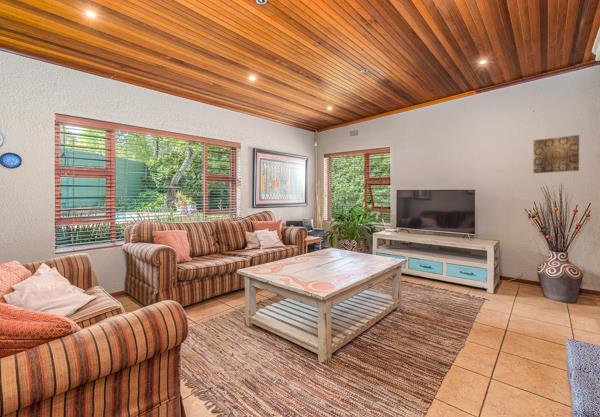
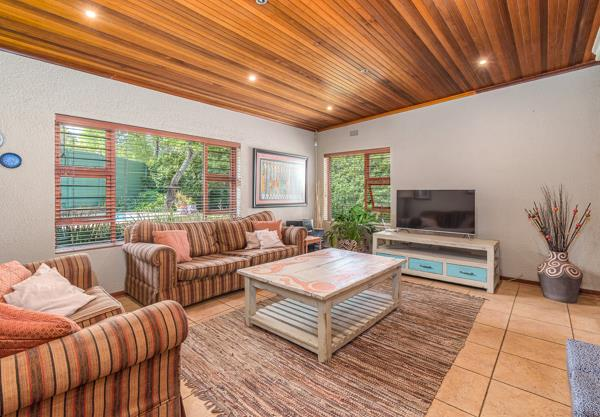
- wall art [532,134,580,174]
